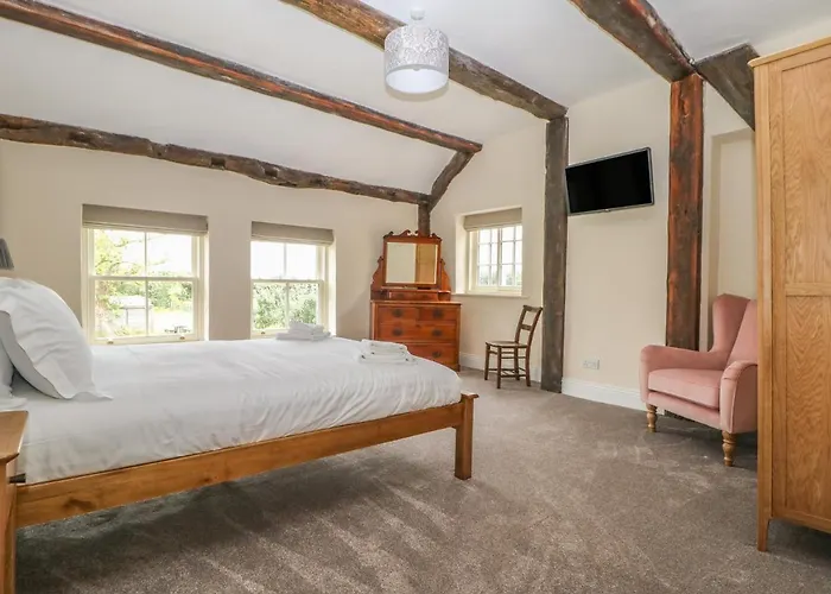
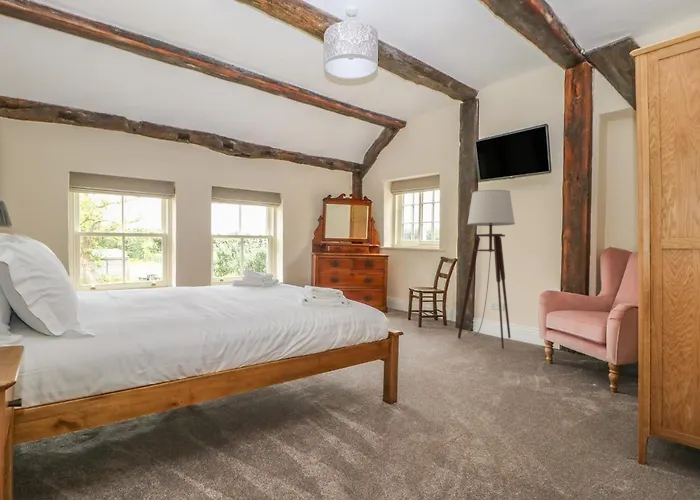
+ floor lamp [457,189,516,350]
